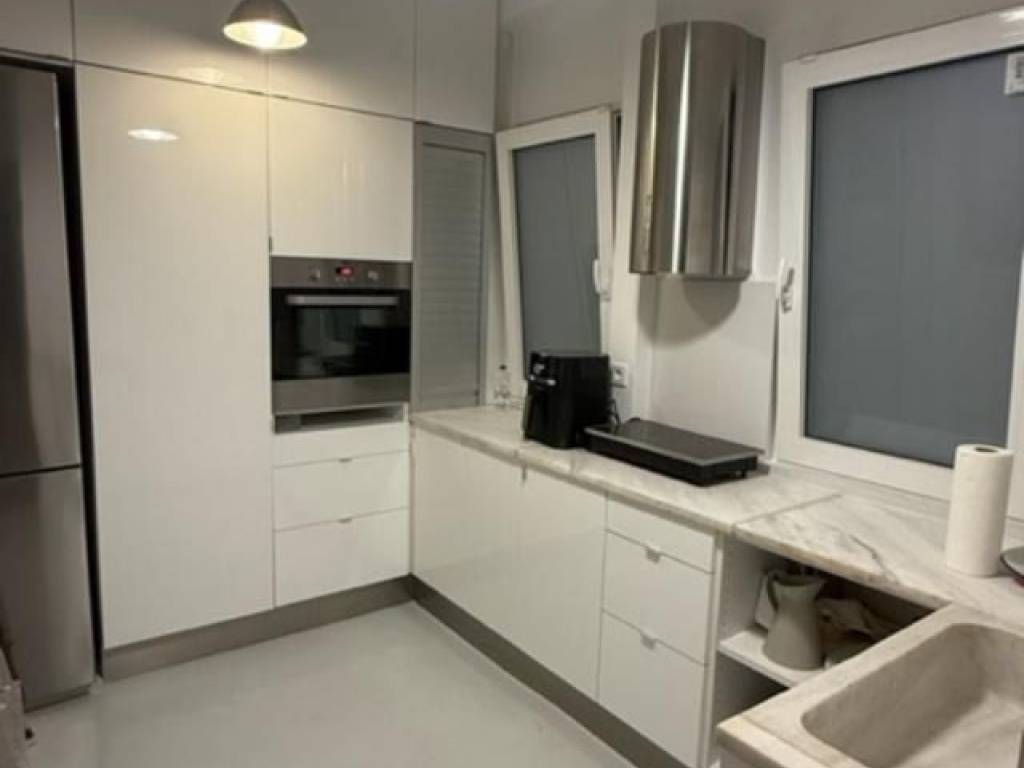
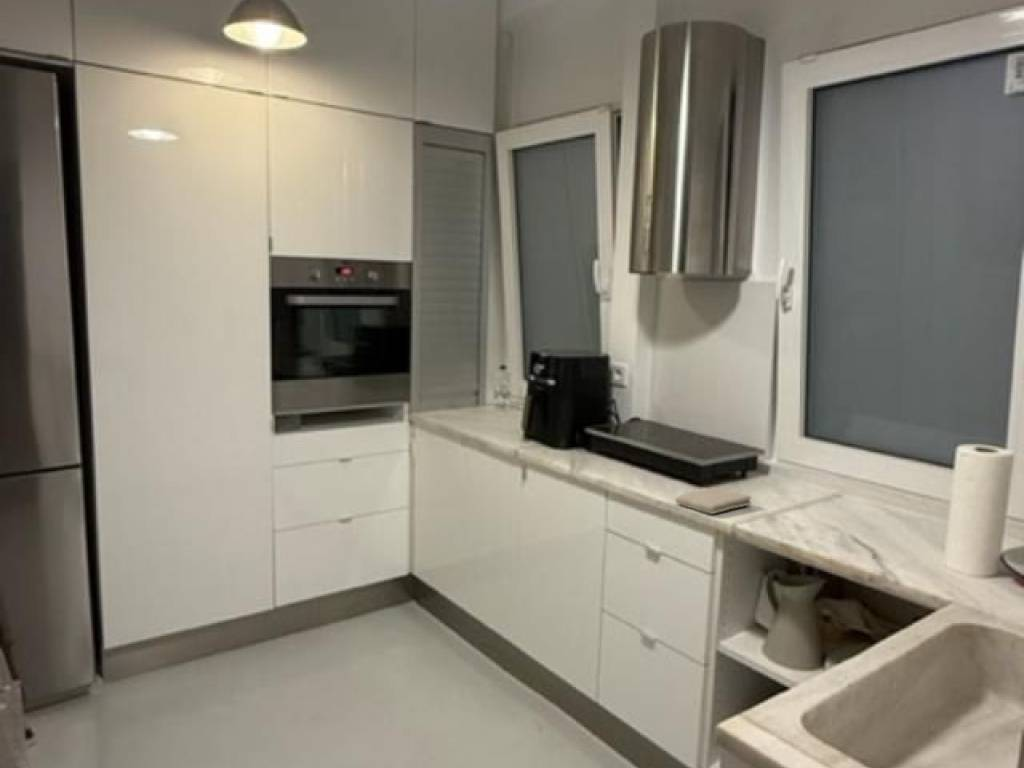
+ washcloth [675,487,753,515]
